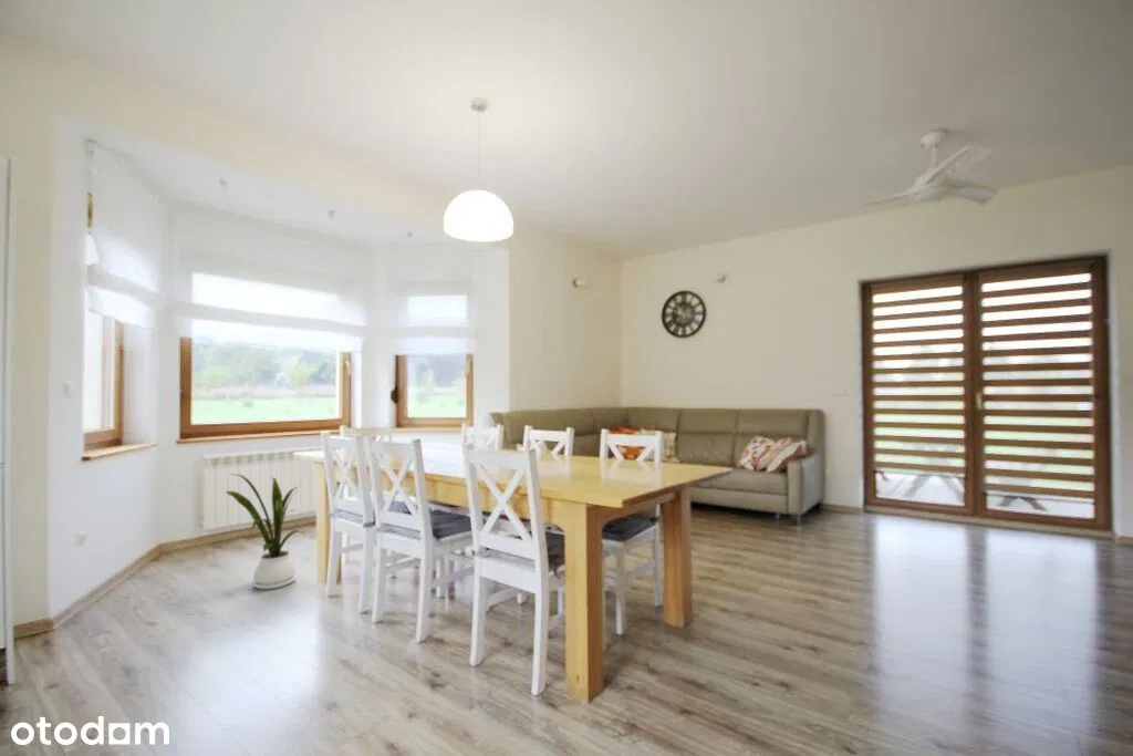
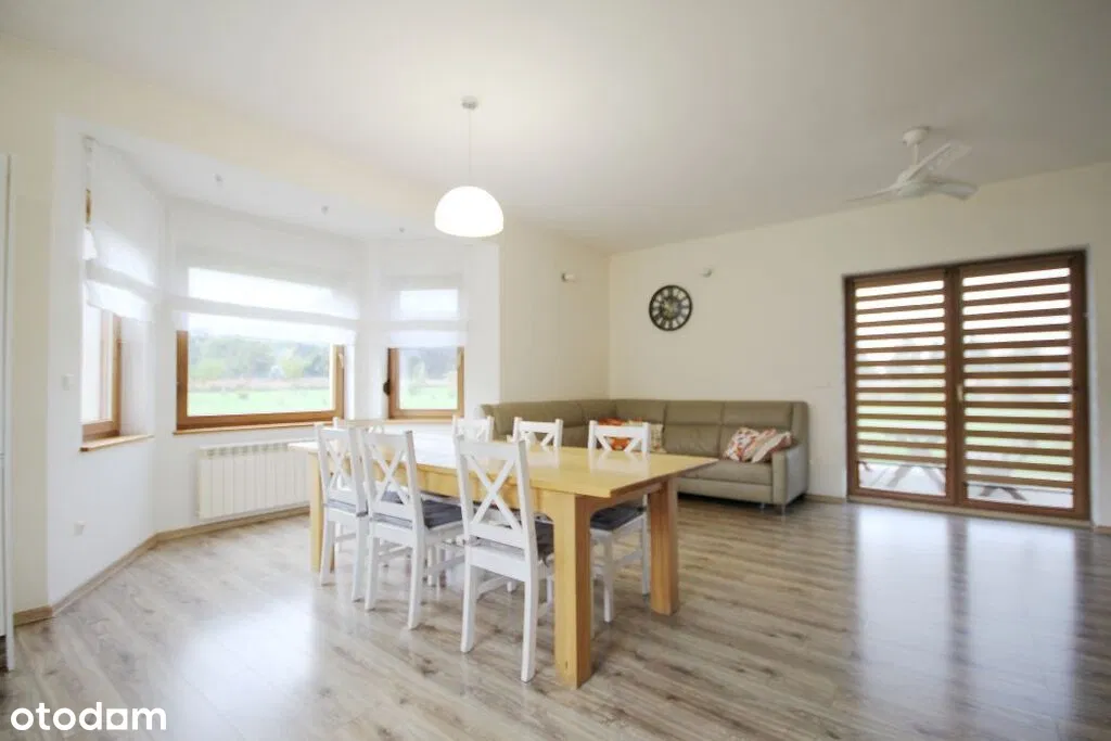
- house plant [224,473,306,591]
